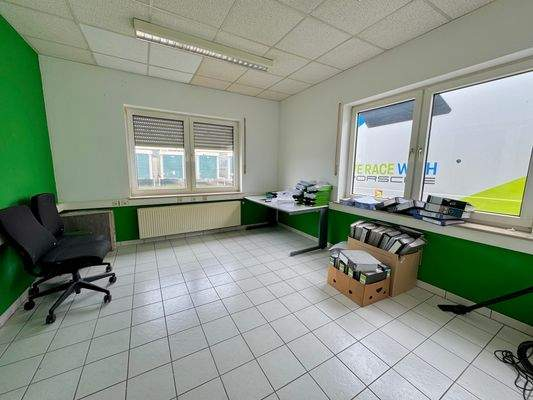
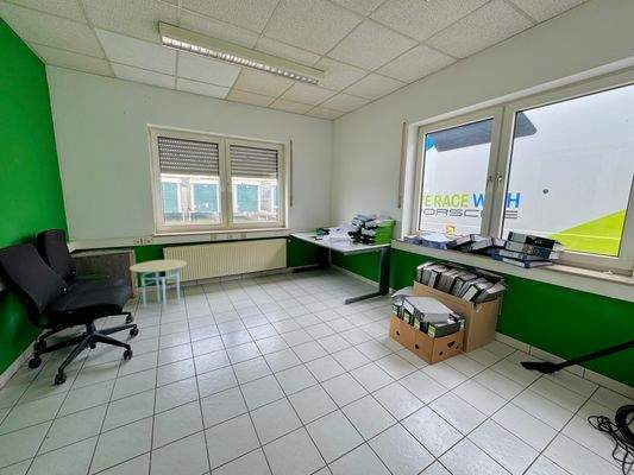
+ side table [128,259,188,312]
